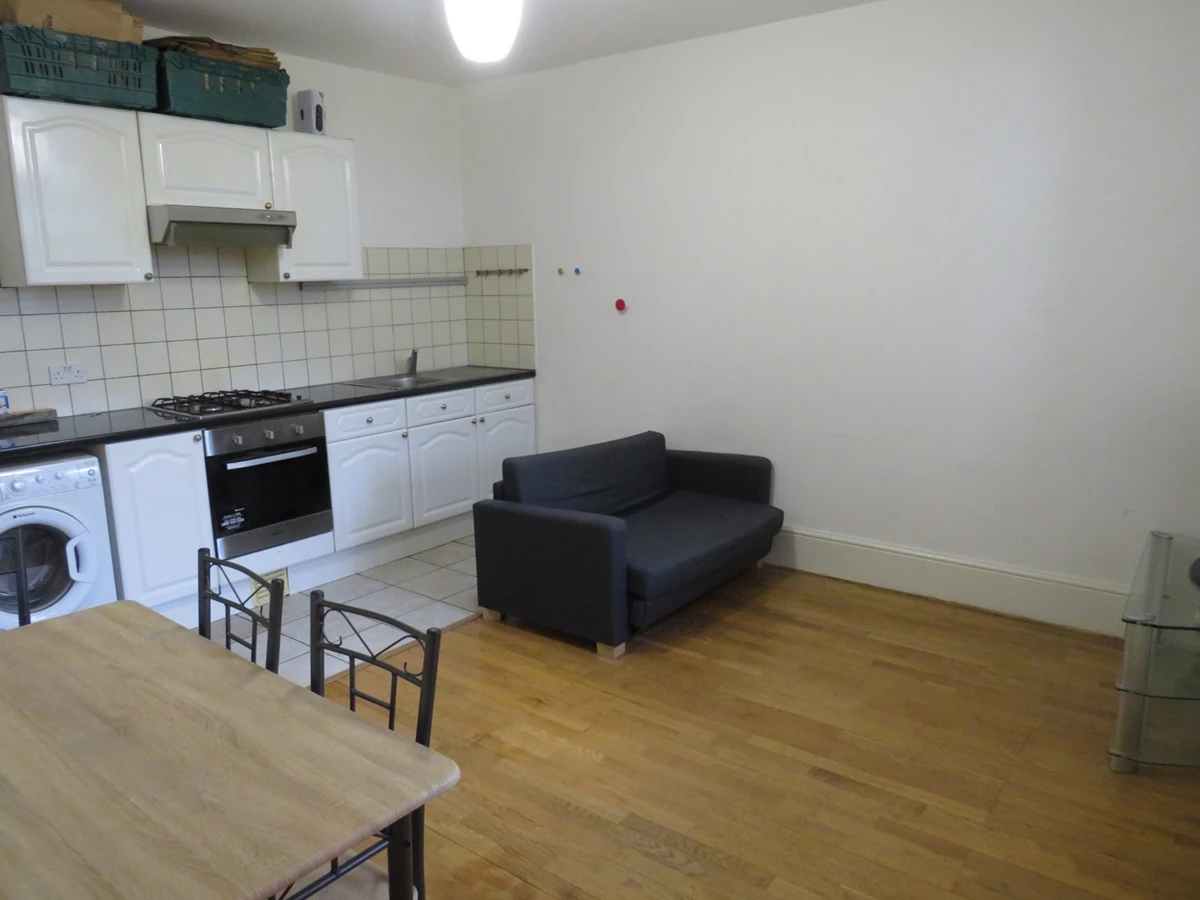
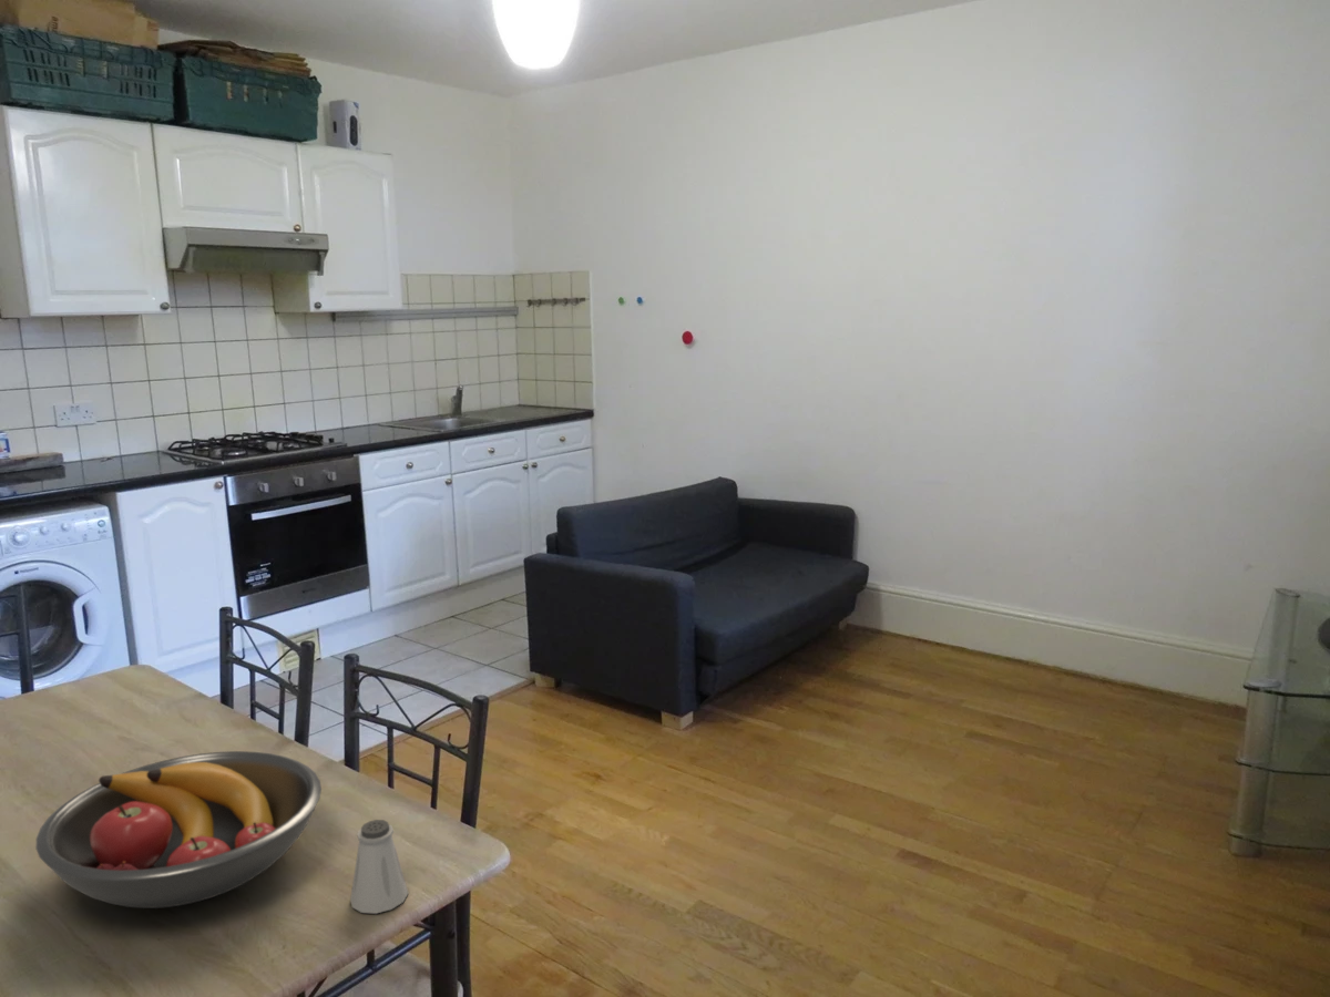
+ fruit bowl [34,750,323,909]
+ saltshaker [349,819,409,915]
